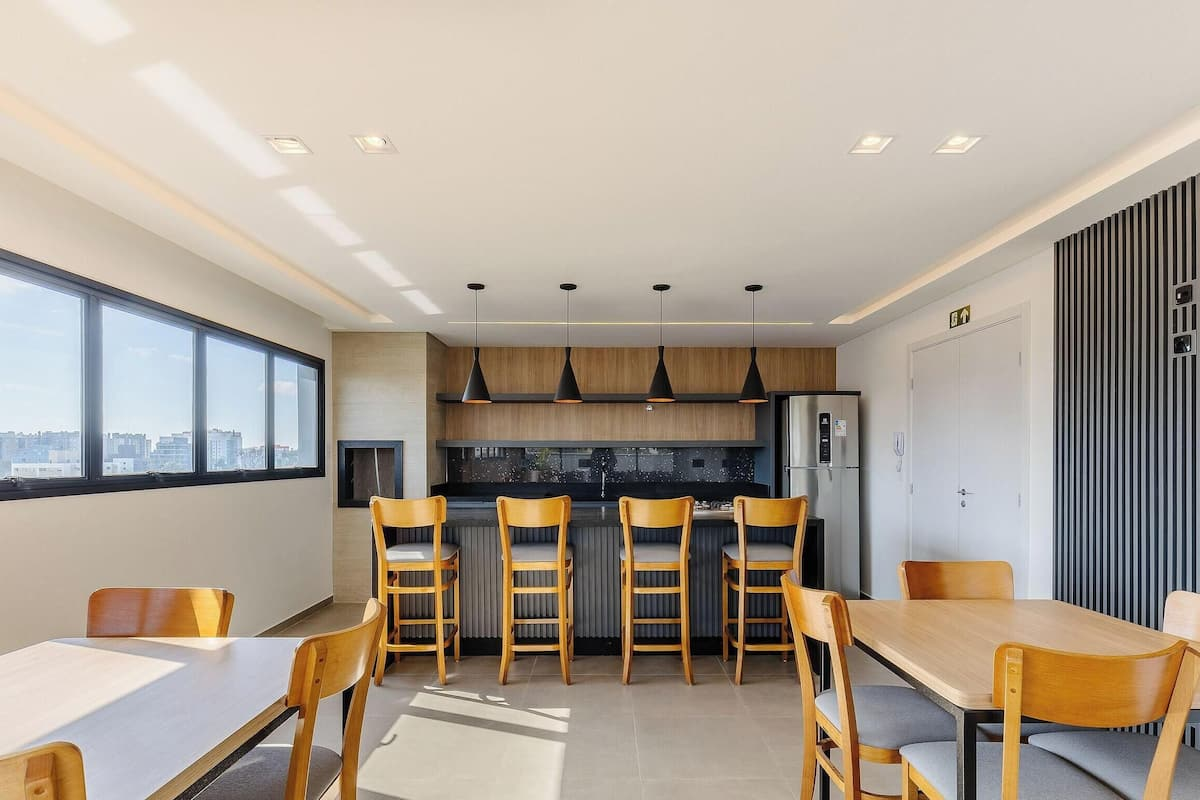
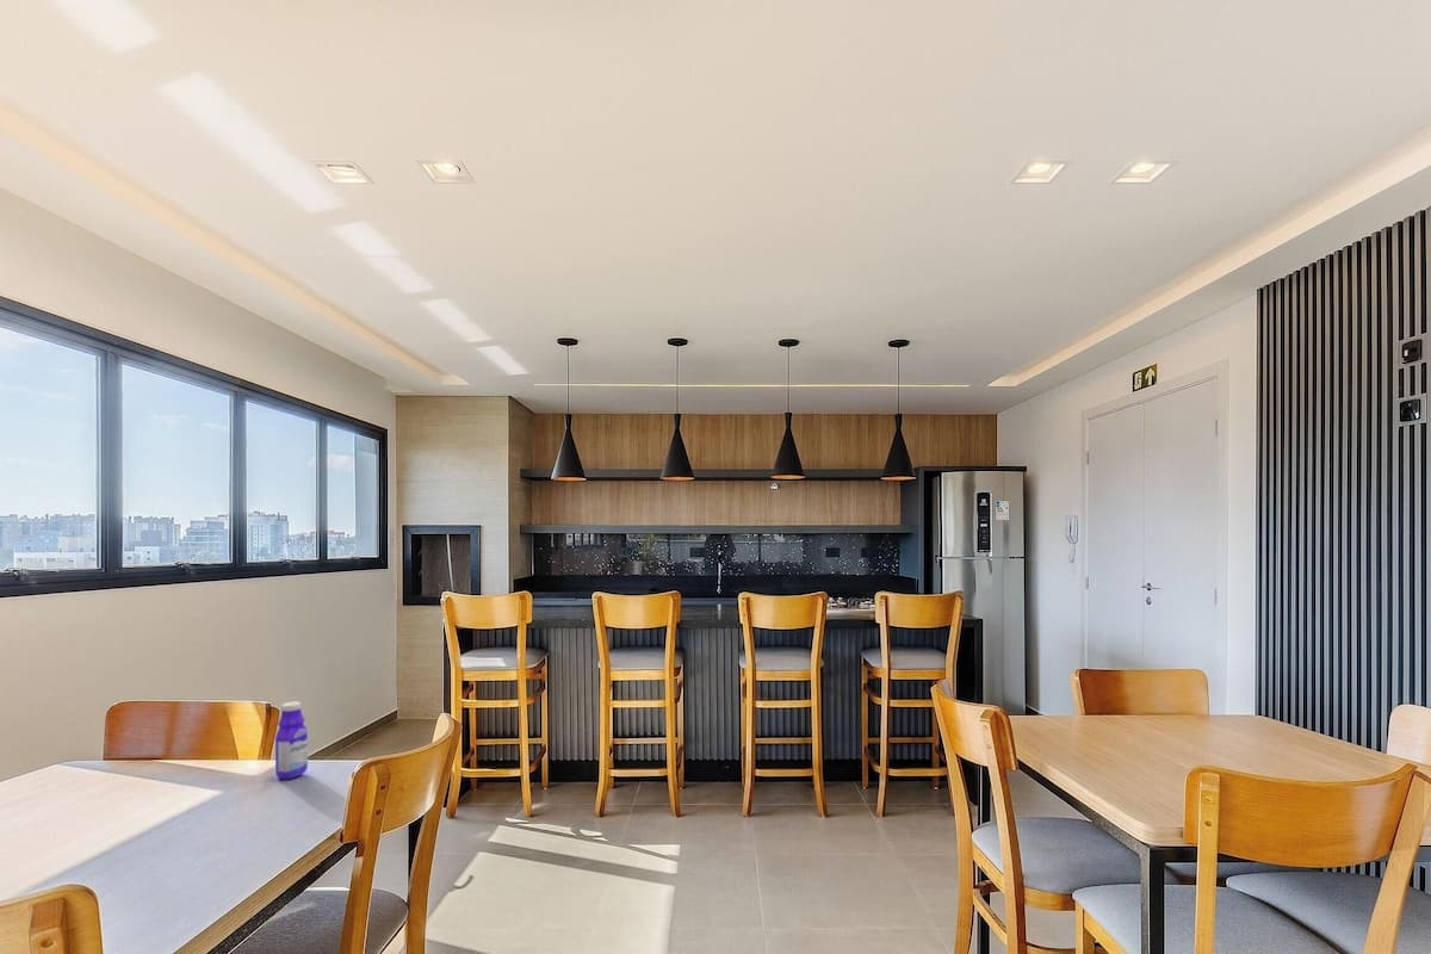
+ bottle [274,700,309,780]
